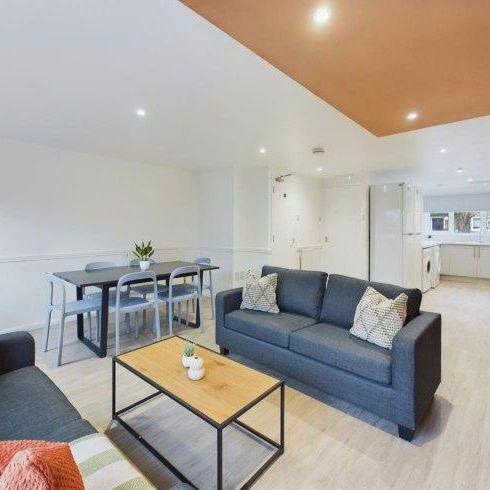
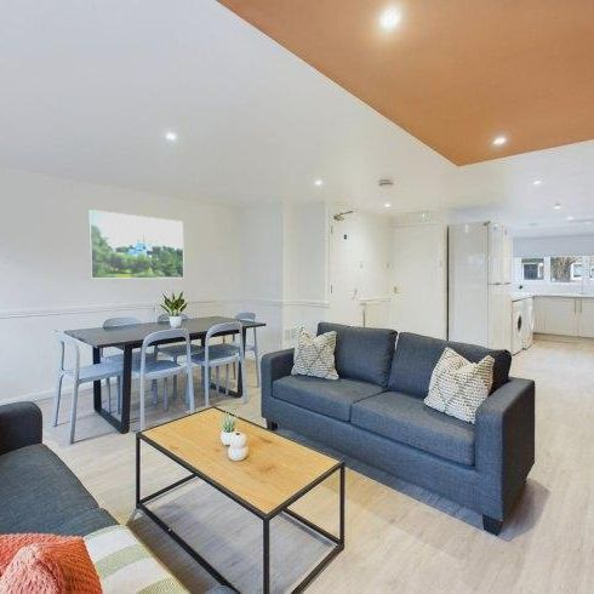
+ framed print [87,209,185,280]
